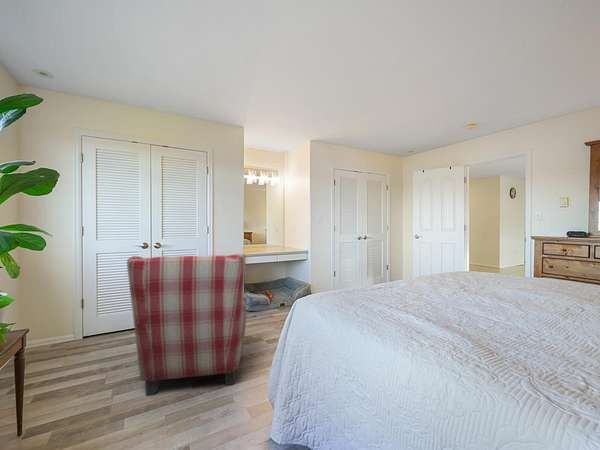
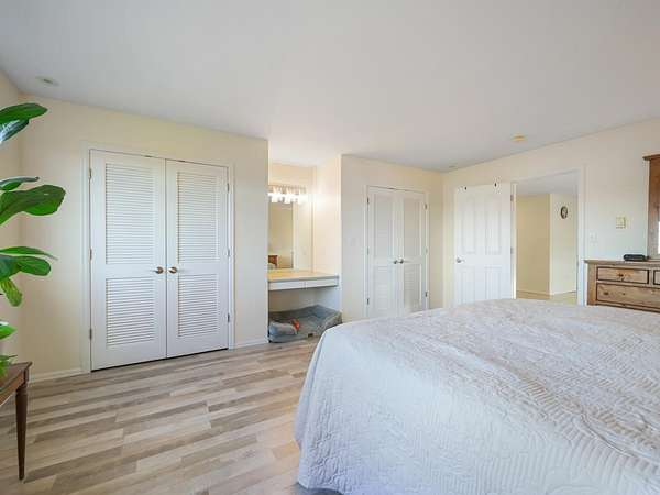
- armchair [126,253,248,396]
